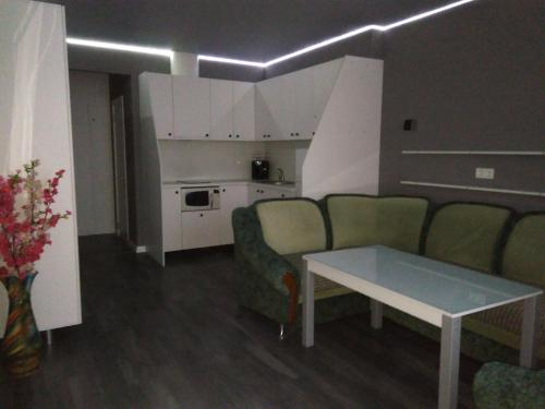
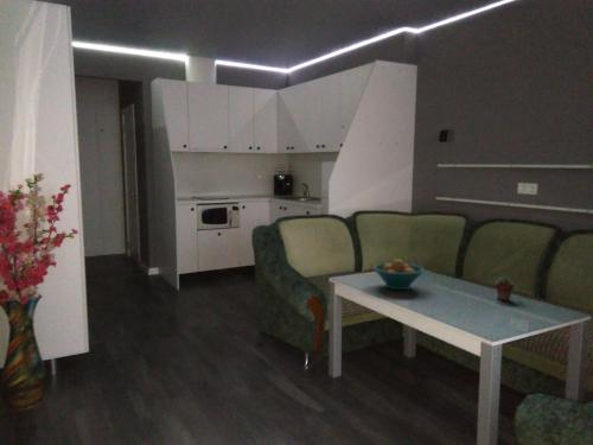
+ fruit bowl [372,258,426,291]
+ potted succulent [493,275,515,301]
